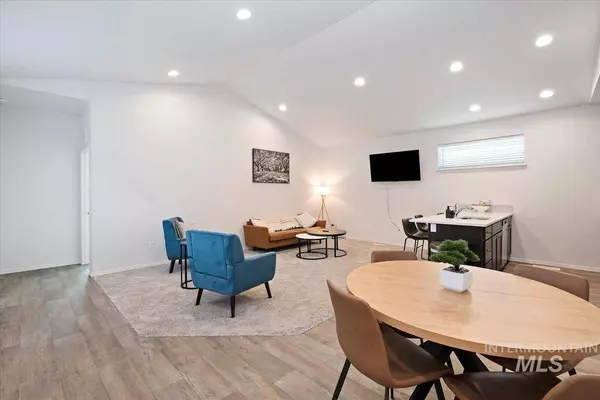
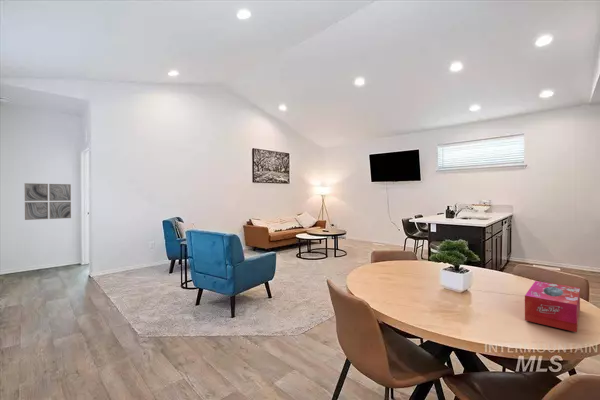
+ wall art [24,182,72,221]
+ tissue box [524,280,581,333]
